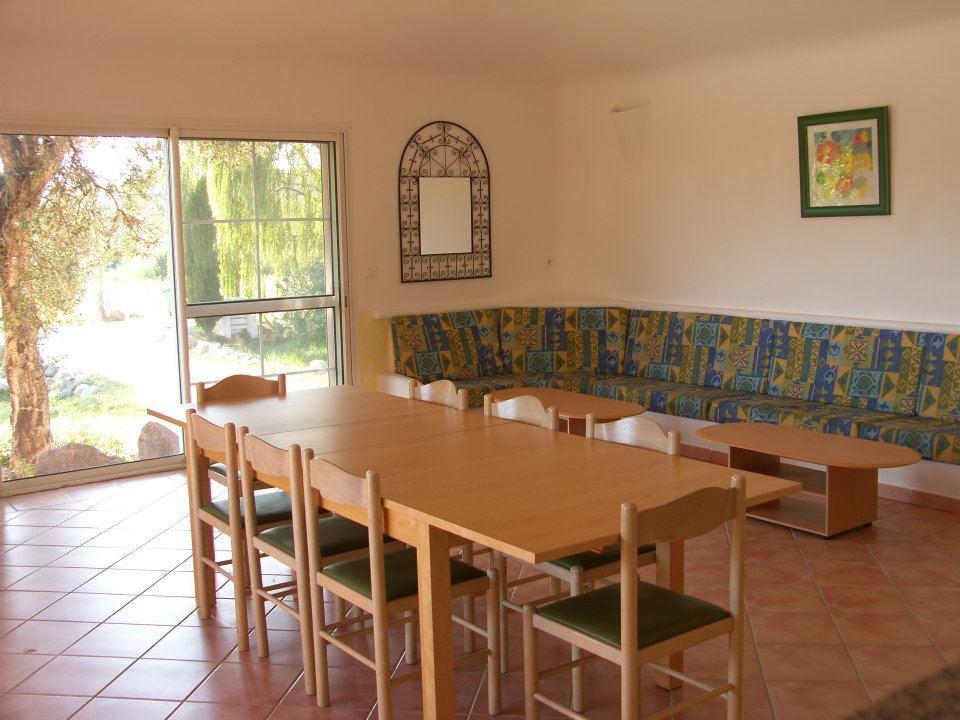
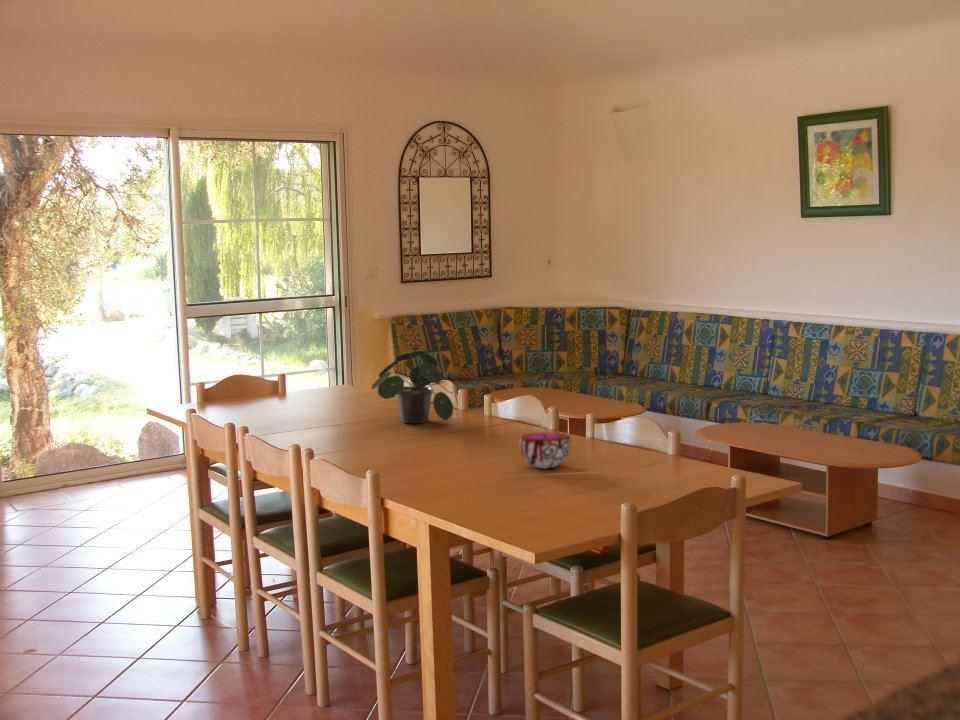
+ decorative bowl [519,431,572,470]
+ potted plant [371,351,460,424]
